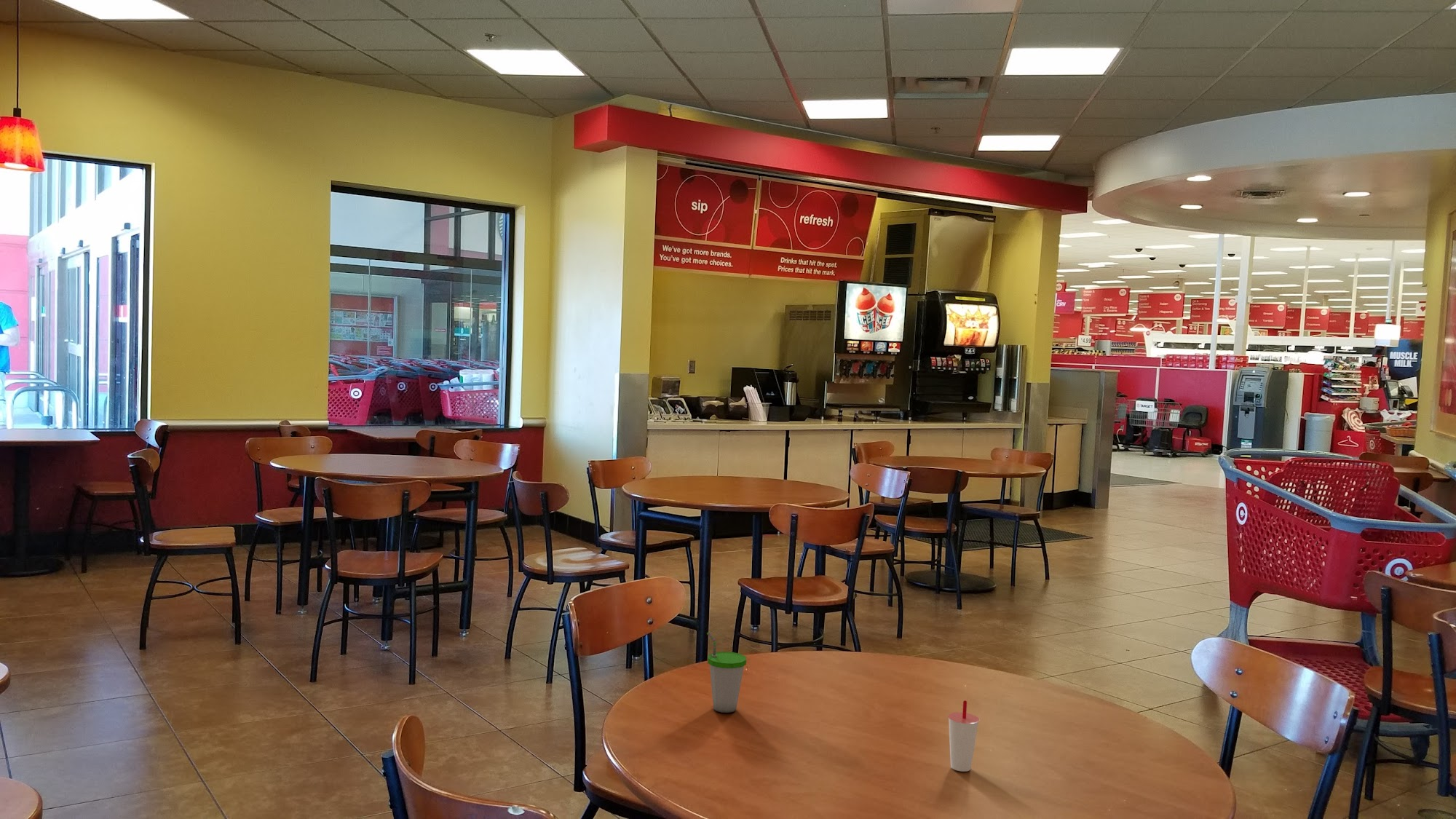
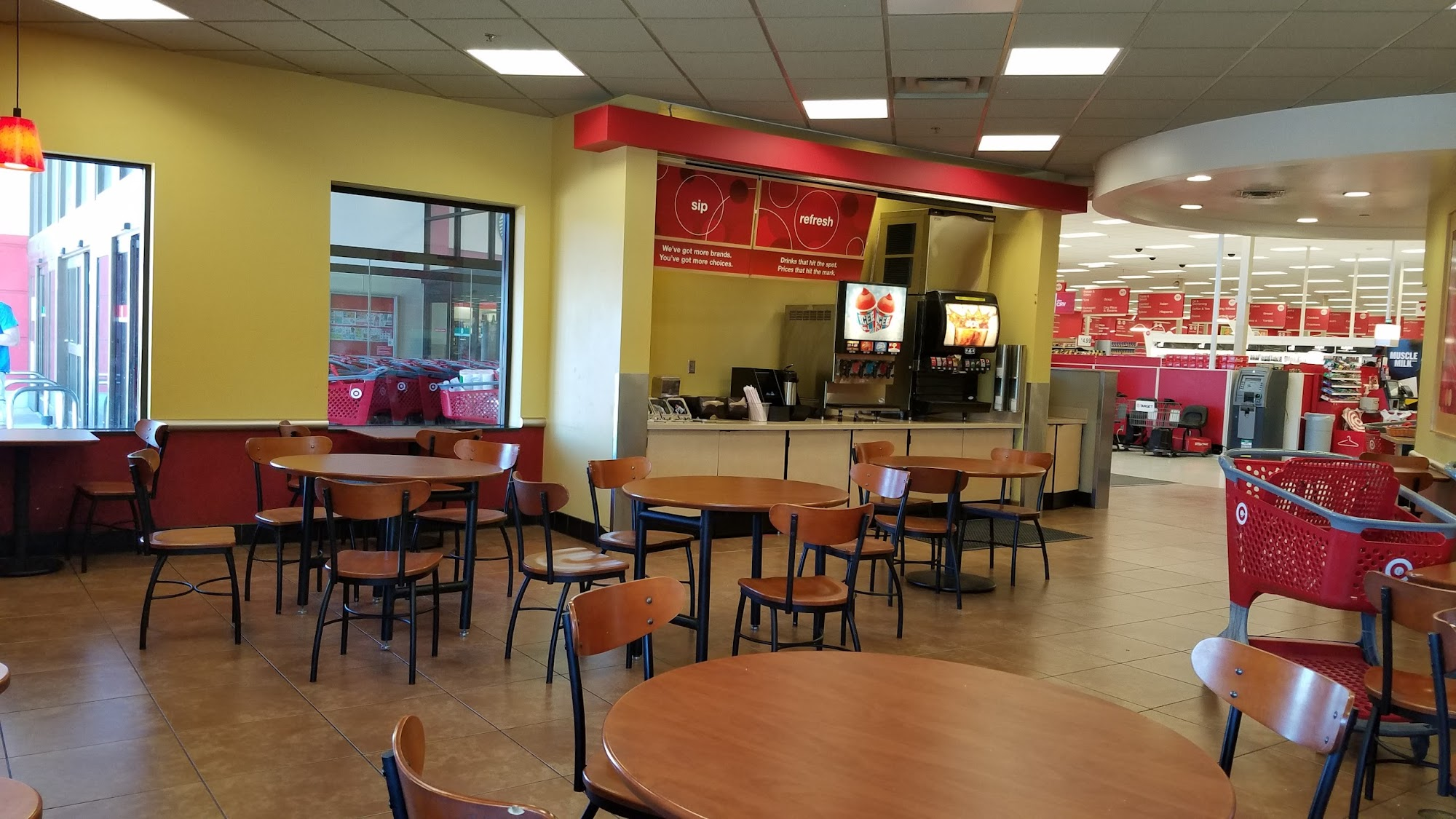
- cup [947,700,980,772]
- cup [706,631,747,713]
